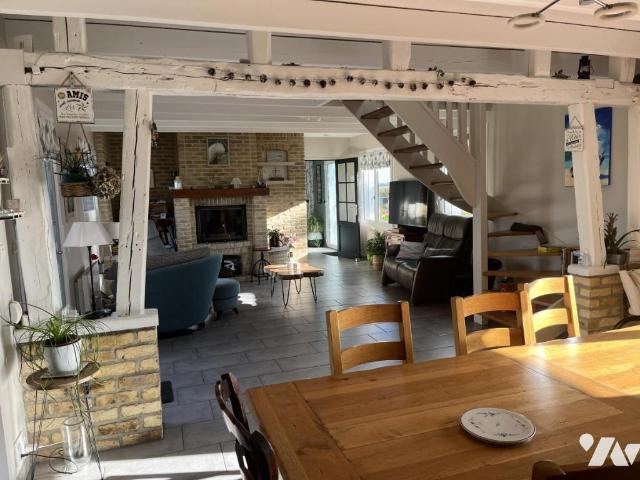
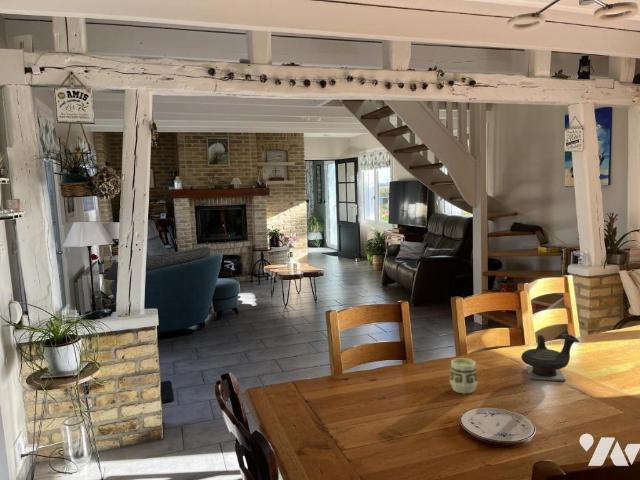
+ teapot [520,333,580,382]
+ cup [449,357,479,395]
